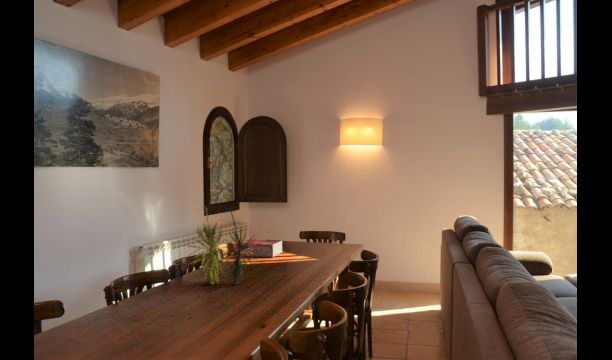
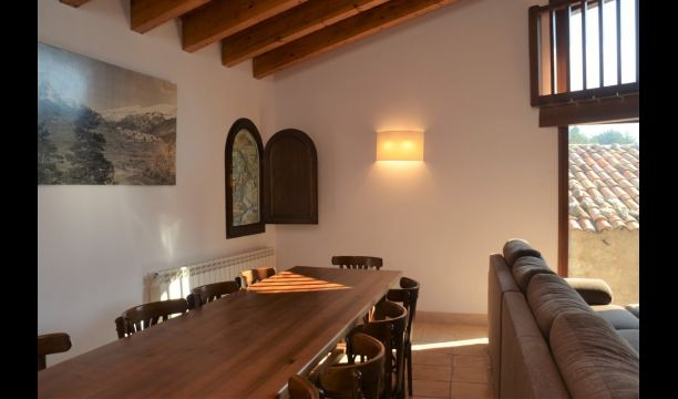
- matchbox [235,239,283,258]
- plant [186,205,262,286]
